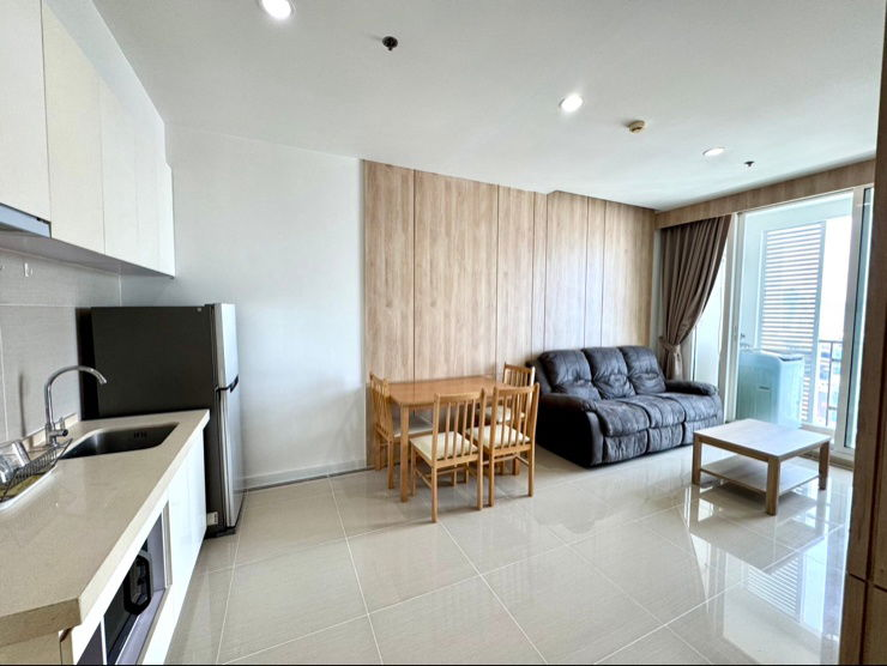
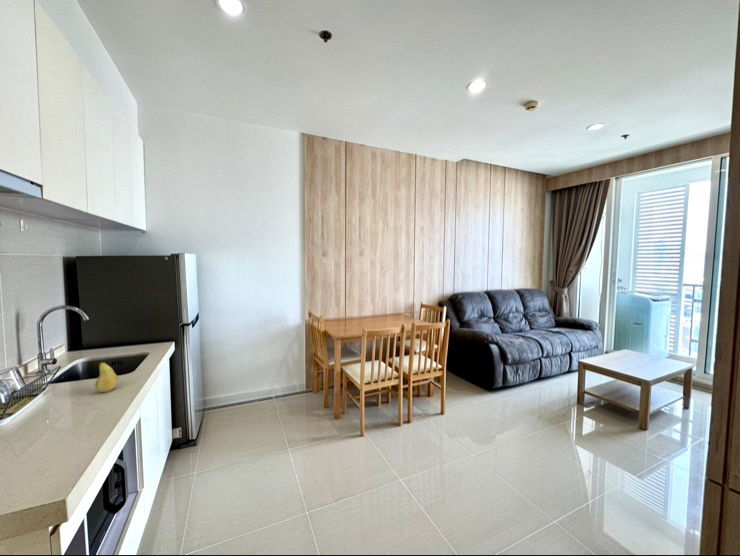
+ fruit [94,362,119,393]
